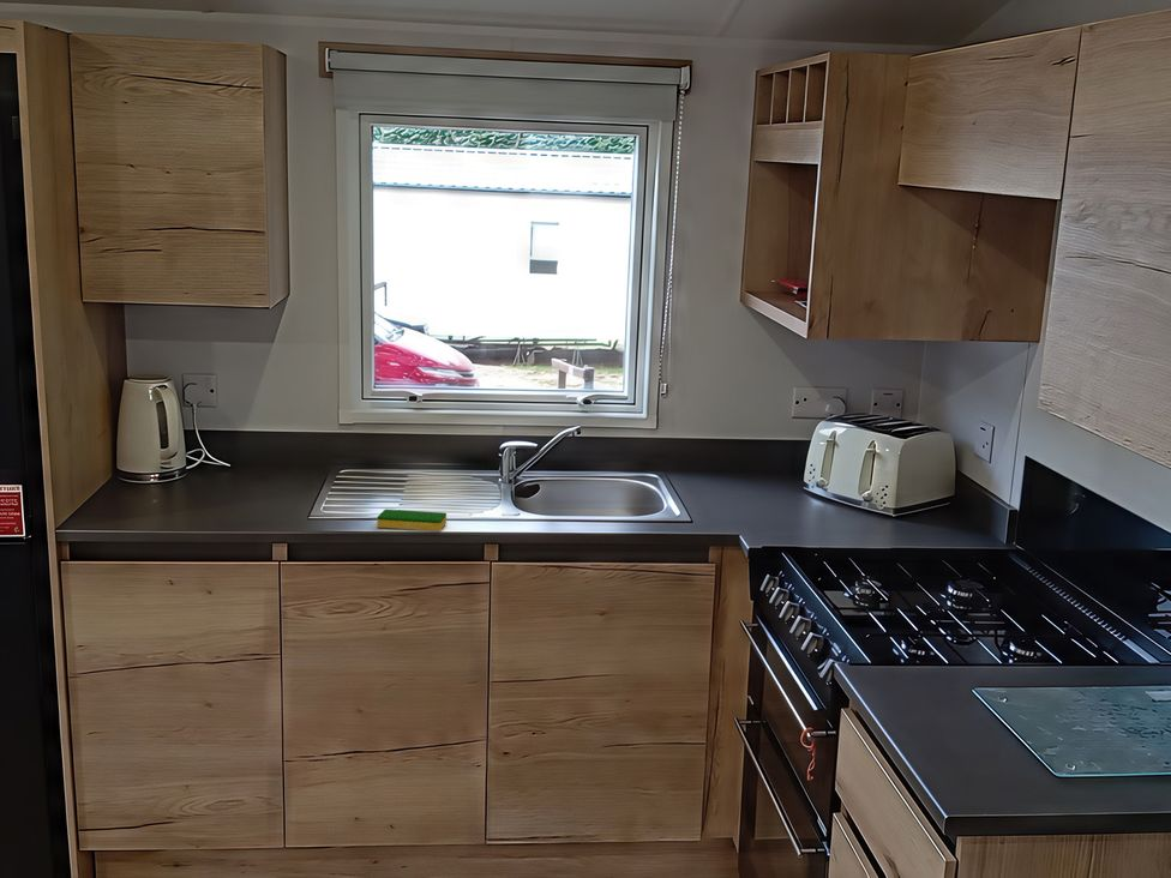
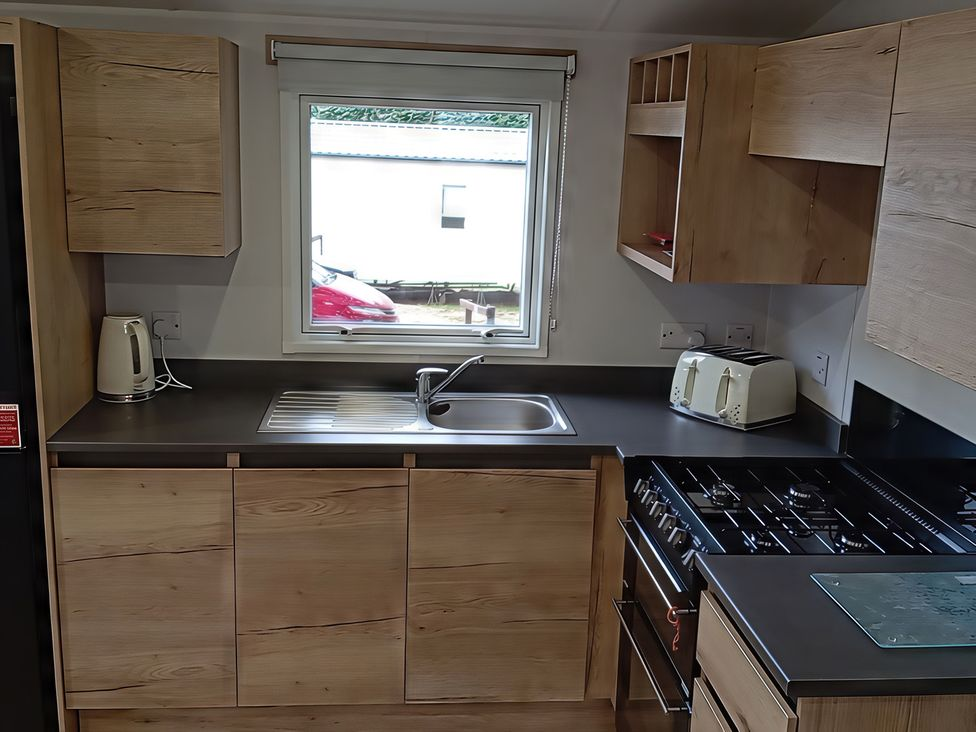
- dish sponge [376,509,448,533]
